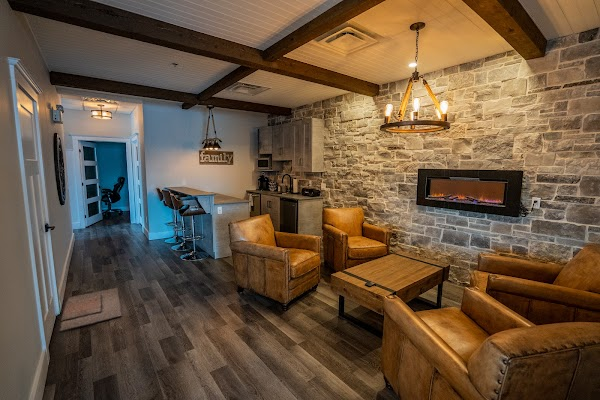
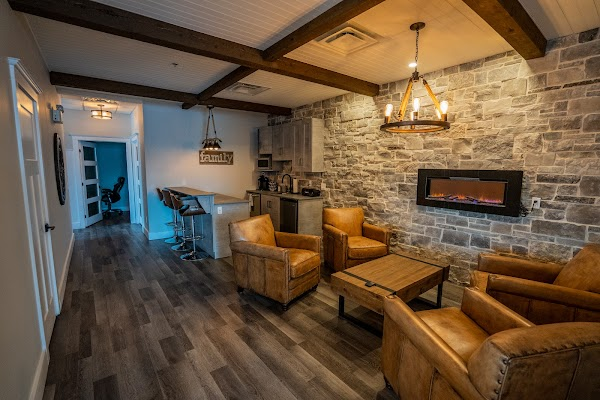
- doormat [58,287,123,334]
